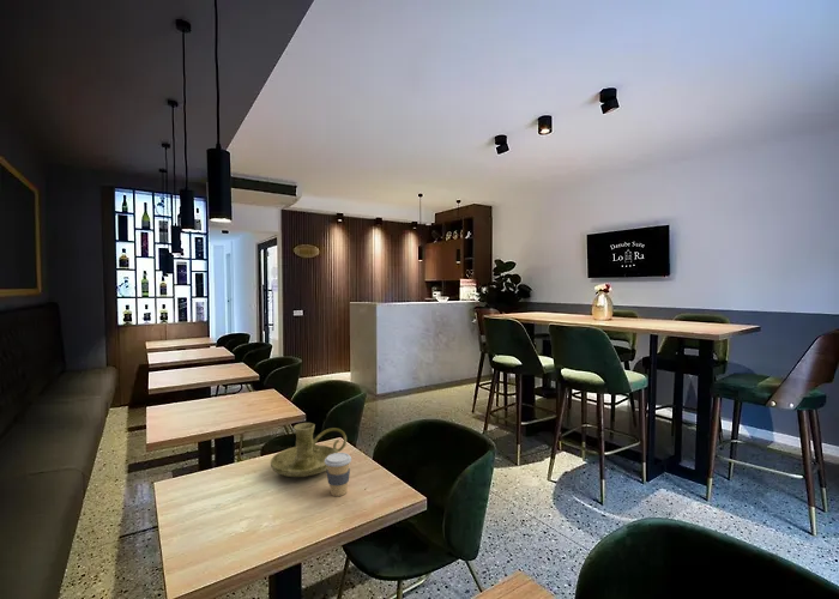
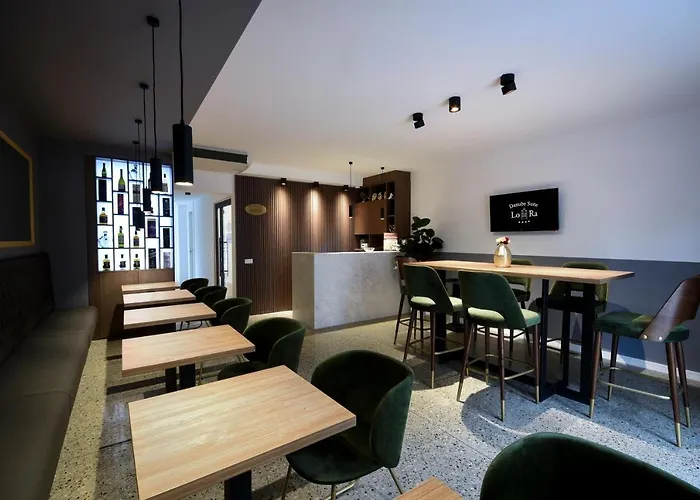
- candle holder [270,422,348,478]
- coffee cup [325,452,352,497]
